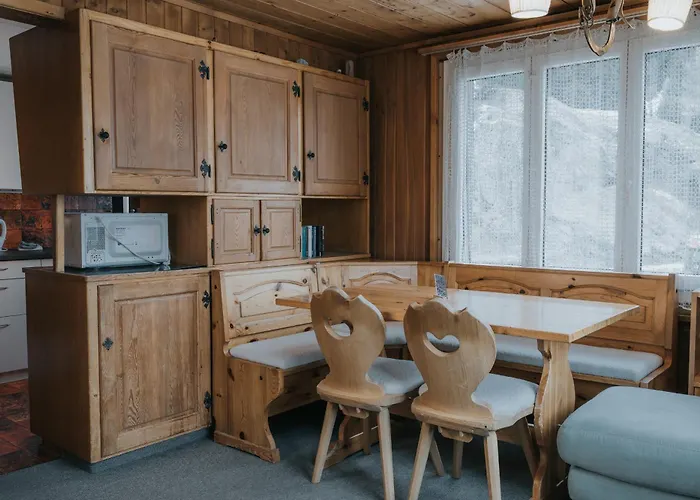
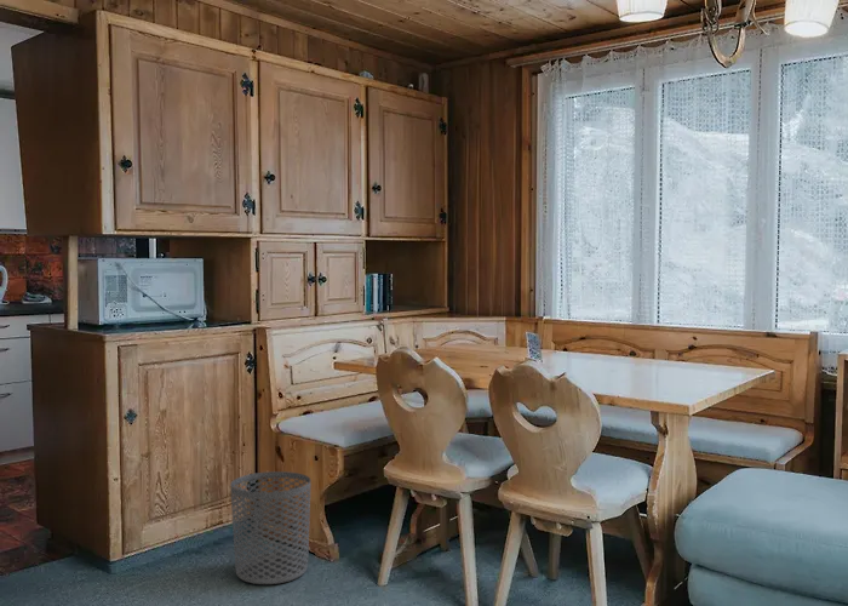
+ waste bin [229,470,311,585]
